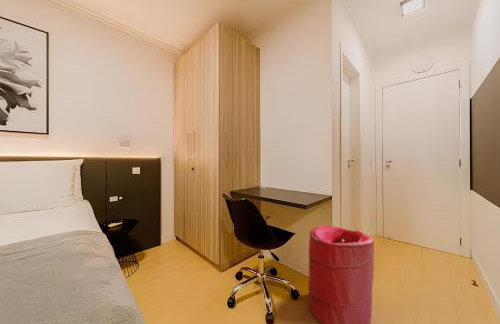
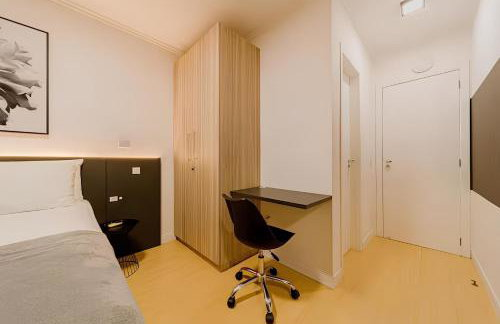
- laundry hamper [307,224,375,324]
